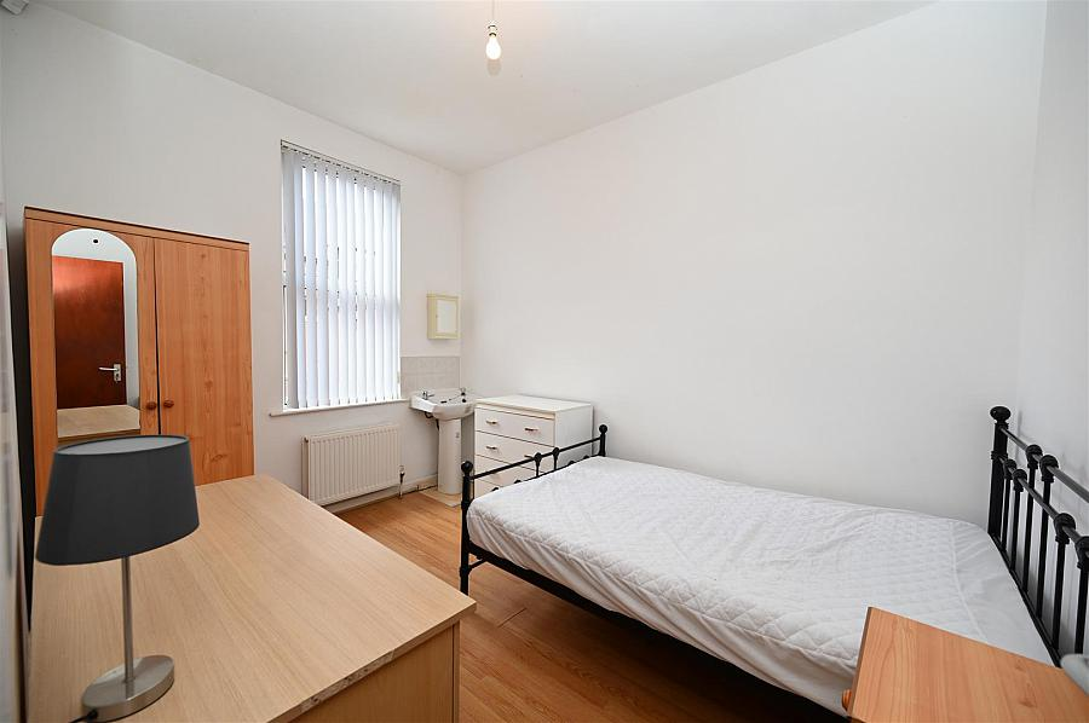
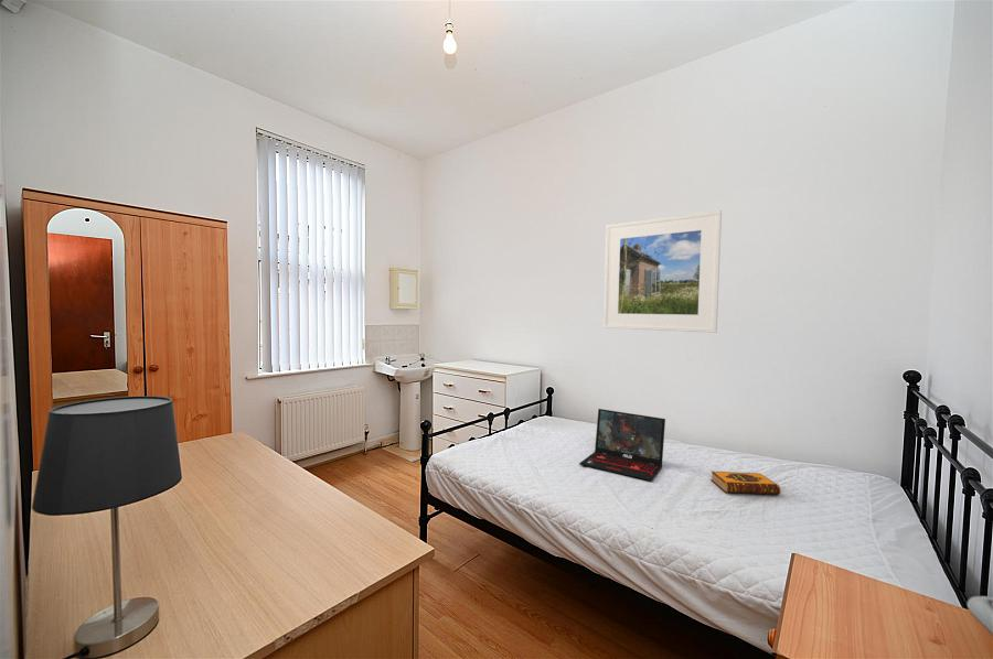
+ hardback book [709,471,781,496]
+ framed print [602,209,723,334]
+ laptop [578,408,666,483]
